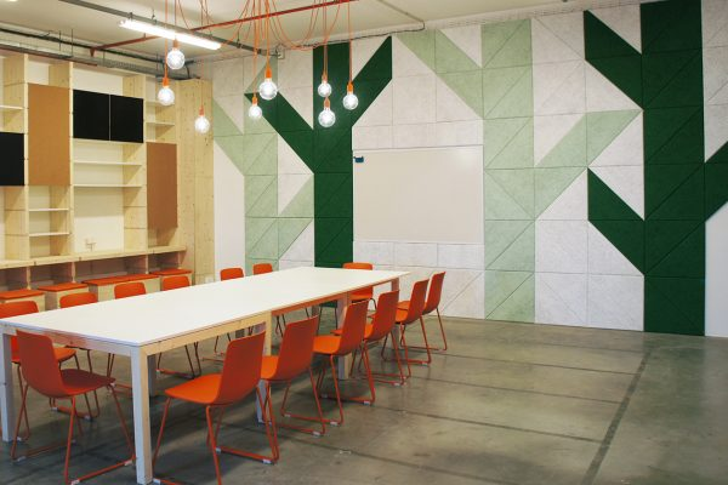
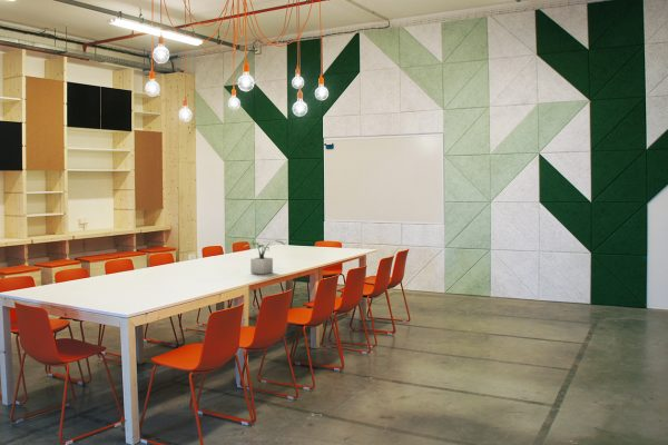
+ potted plant [243,239,286,275]
